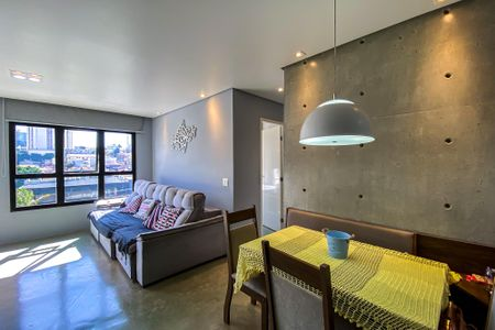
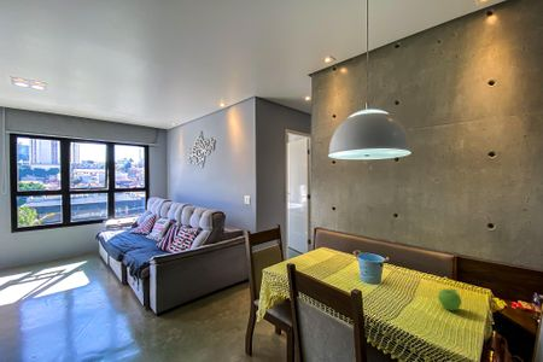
+ fruit [437,287,462,311]
